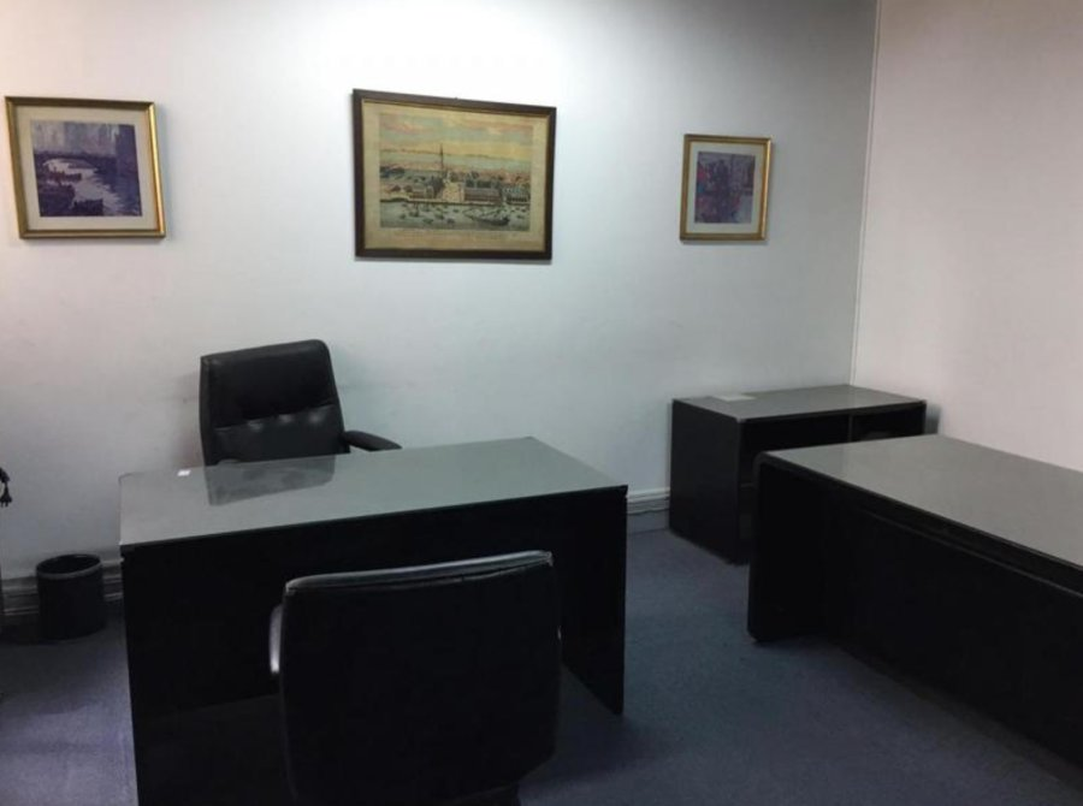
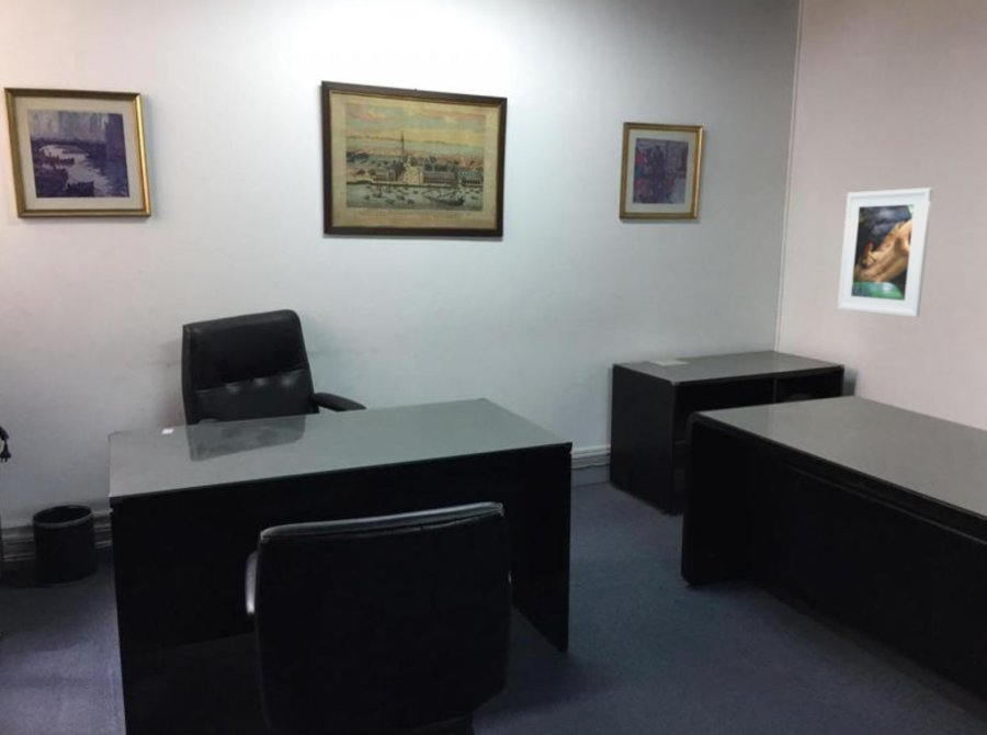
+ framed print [837,186,934,318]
